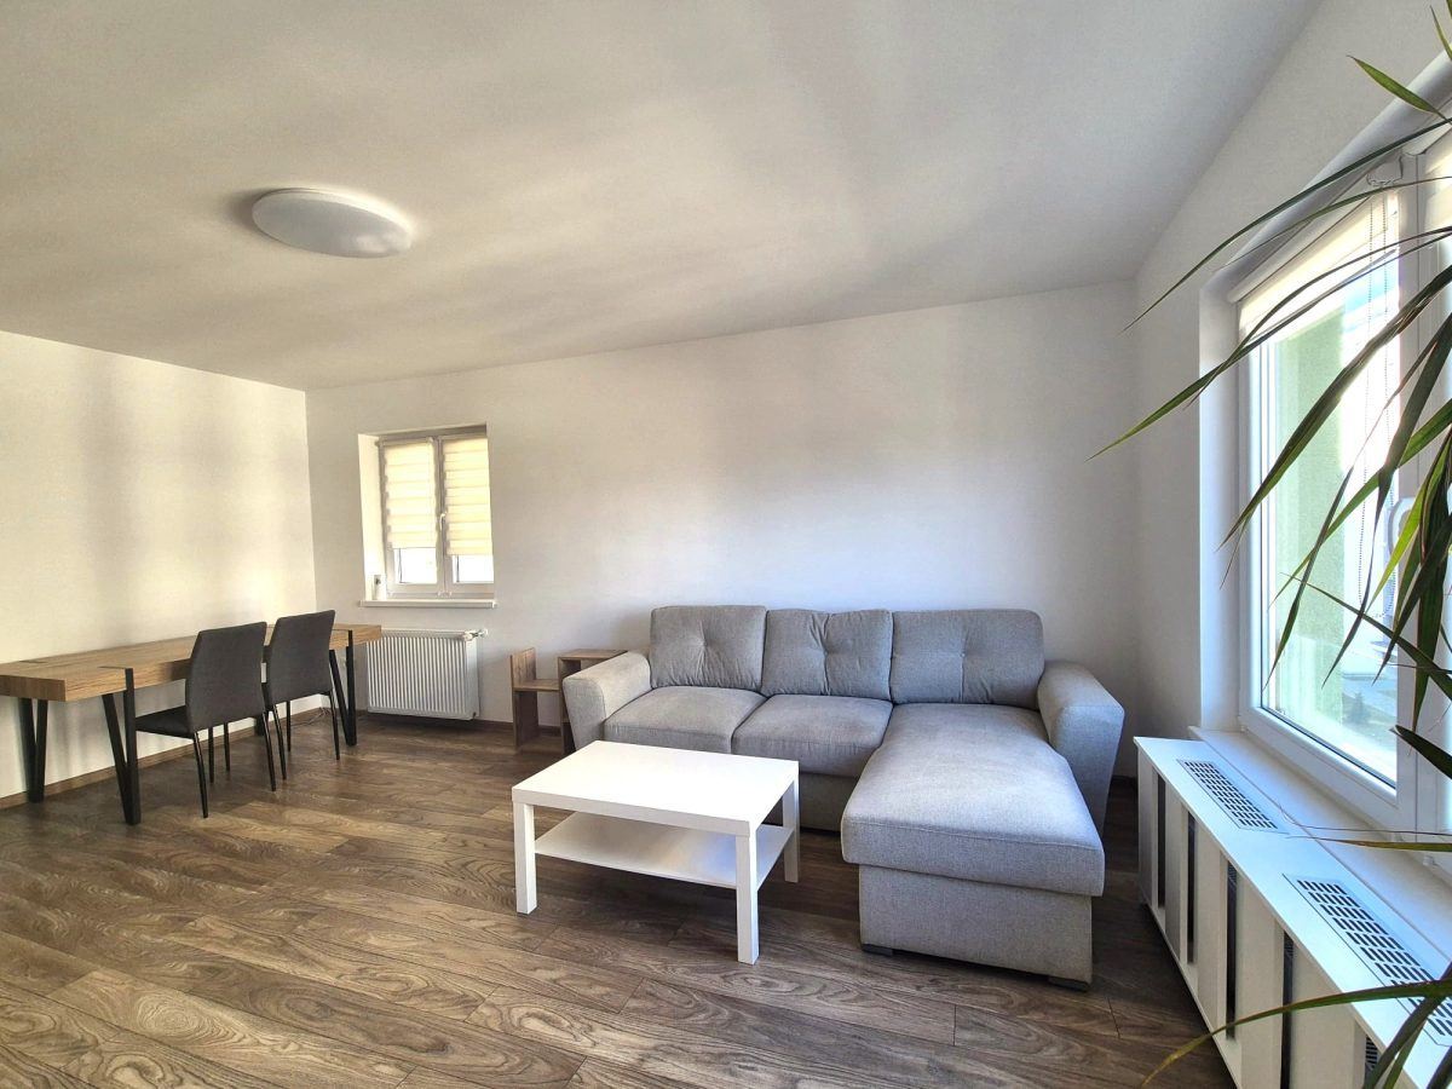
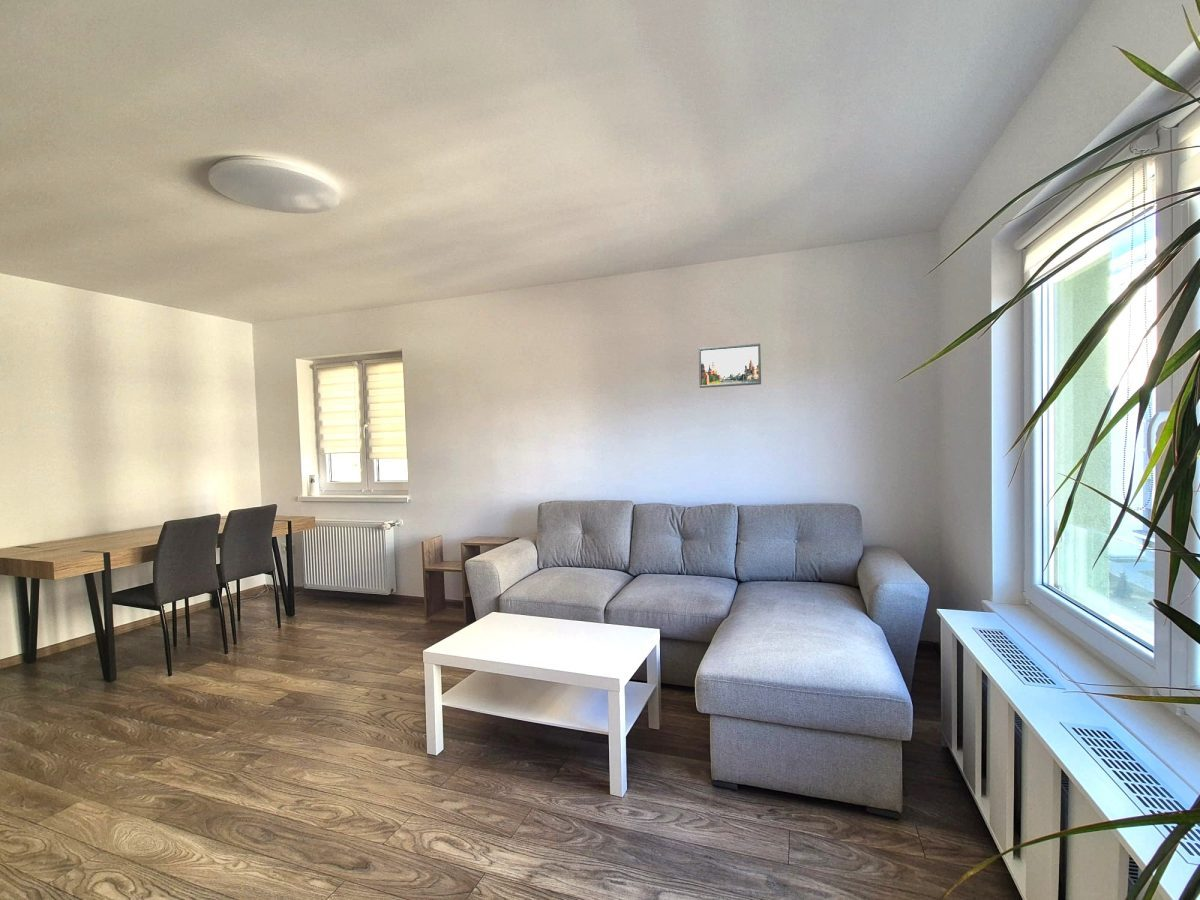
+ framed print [698,342,762,389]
